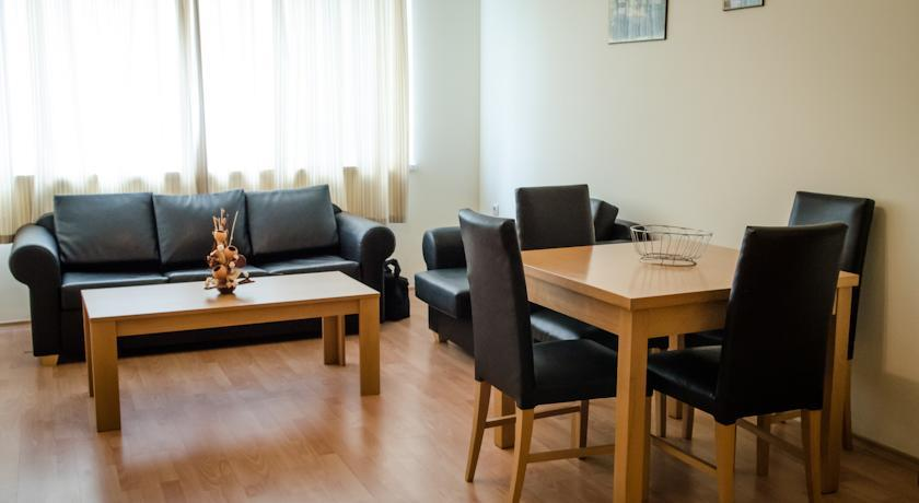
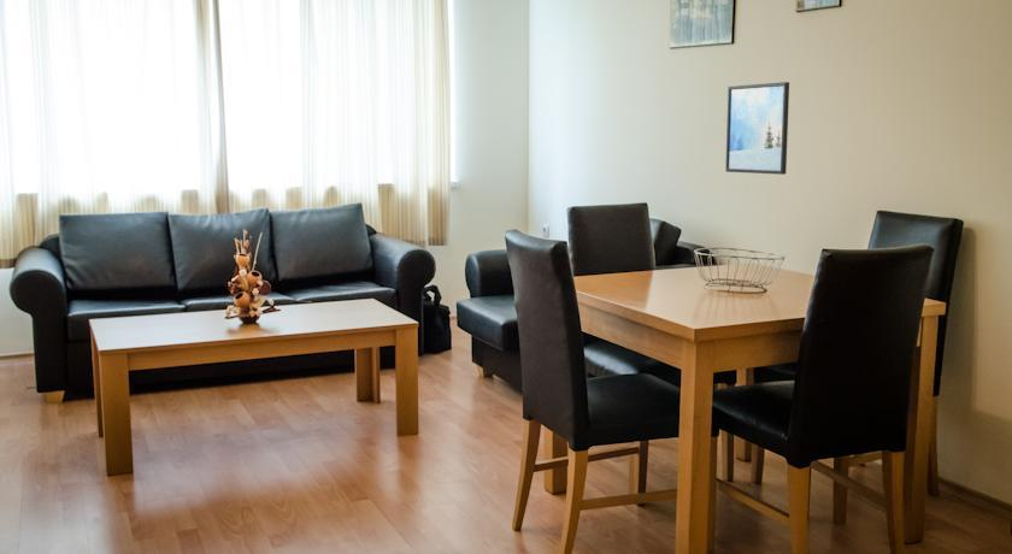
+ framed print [724,81,790,176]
